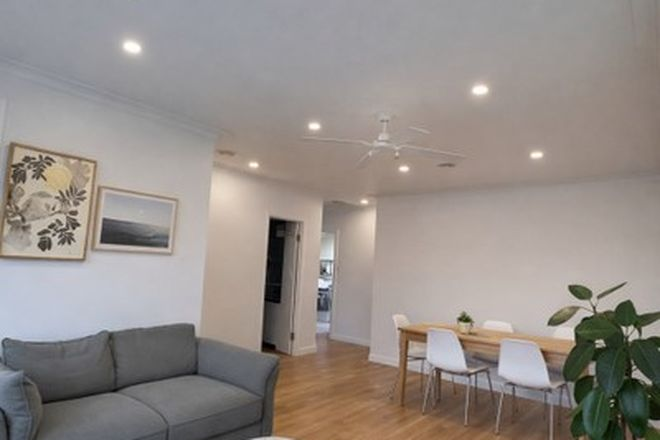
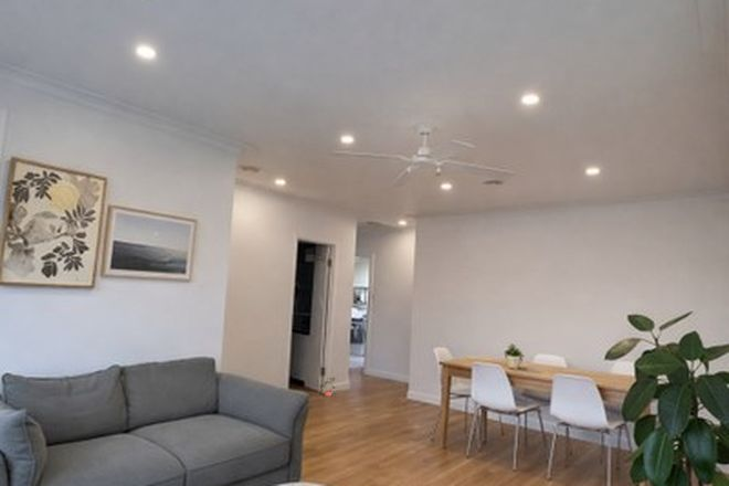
+ potted plant [317,376,338,398]
